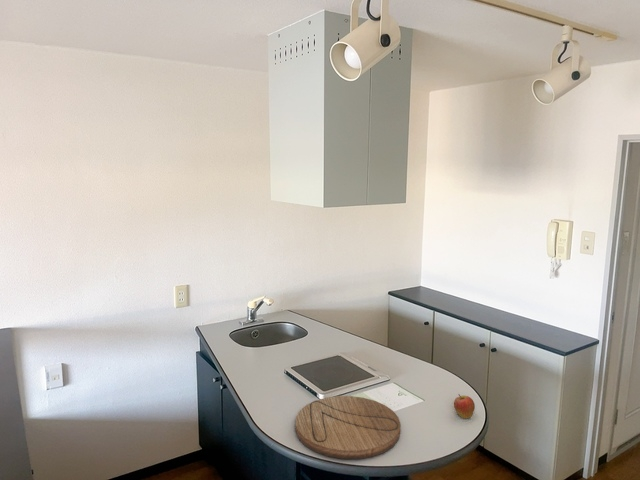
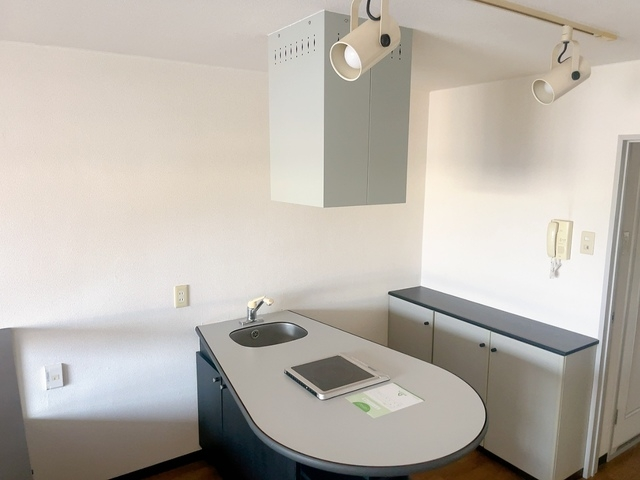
- cutting board [294,395,401,460]
- fruit [453,394,476,419]
